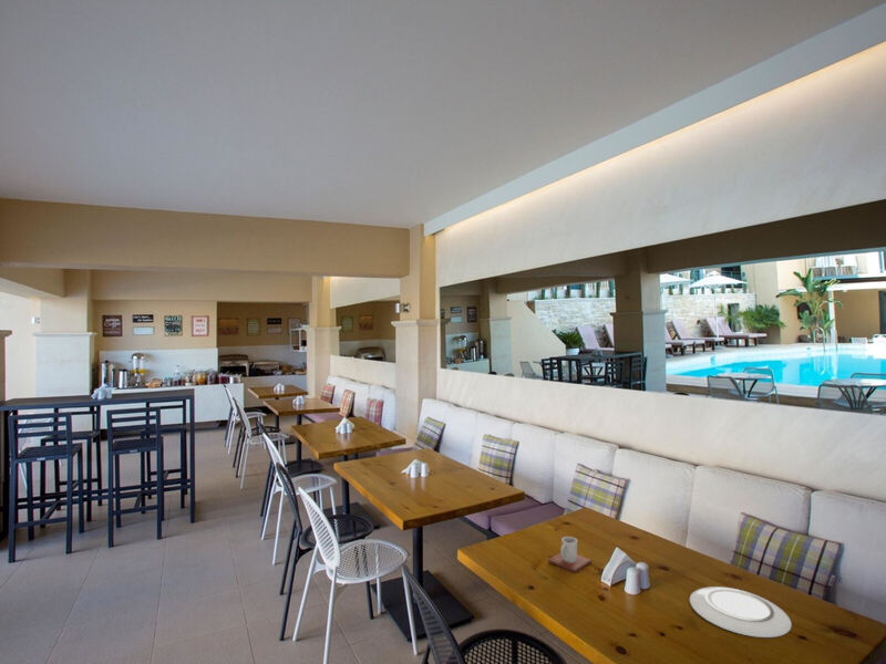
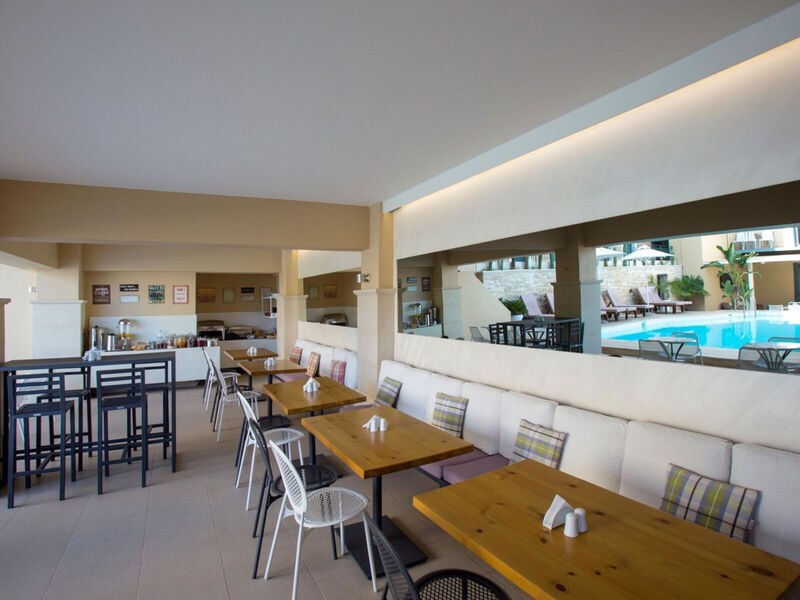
- plate [689,585,793,639]
- mug [547,536,593,573]
